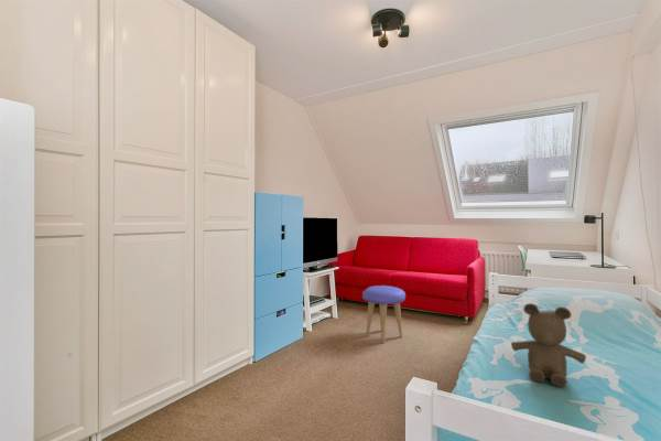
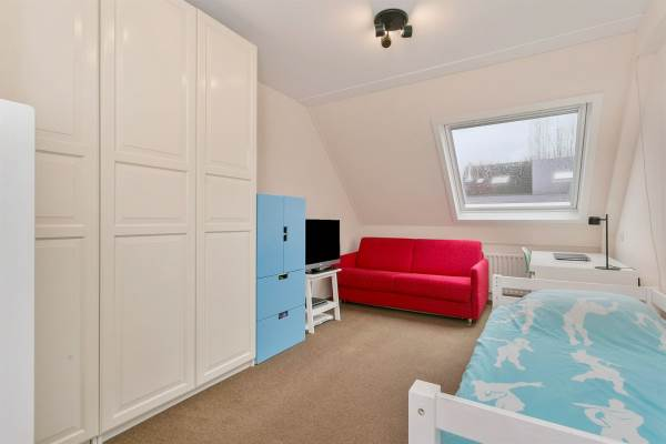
- stool [361,284,407,344]
- teddy bear [510,302,587,388]
